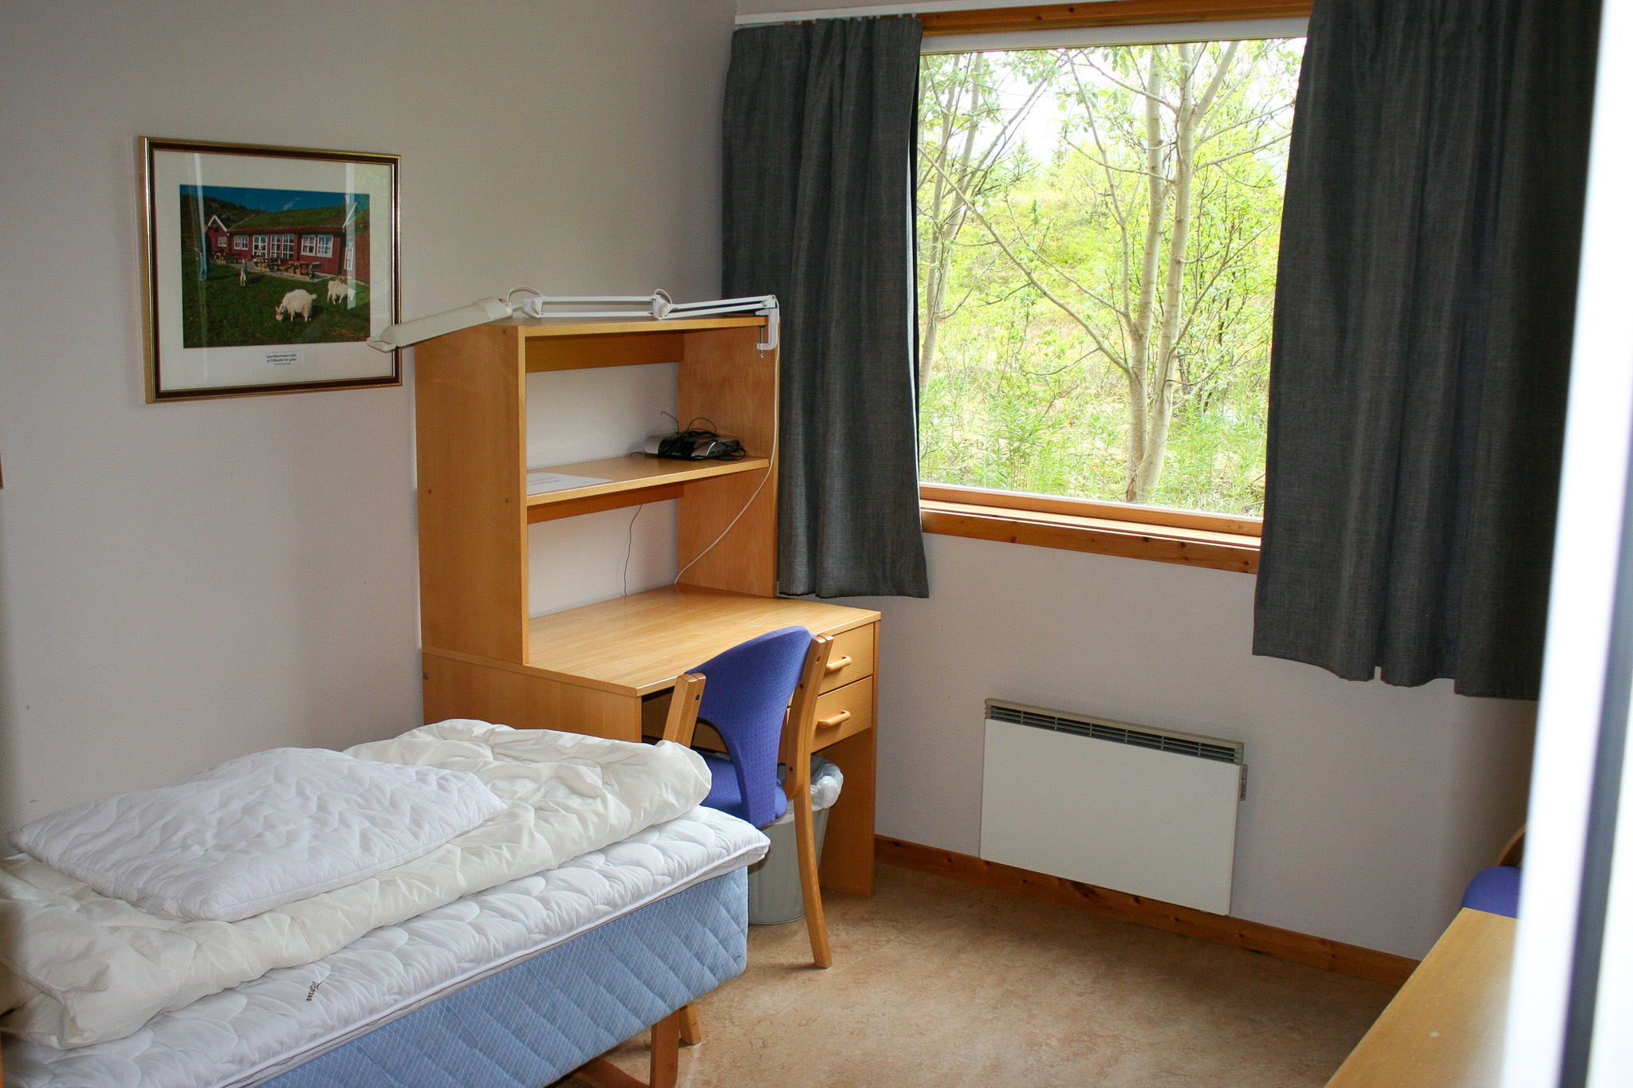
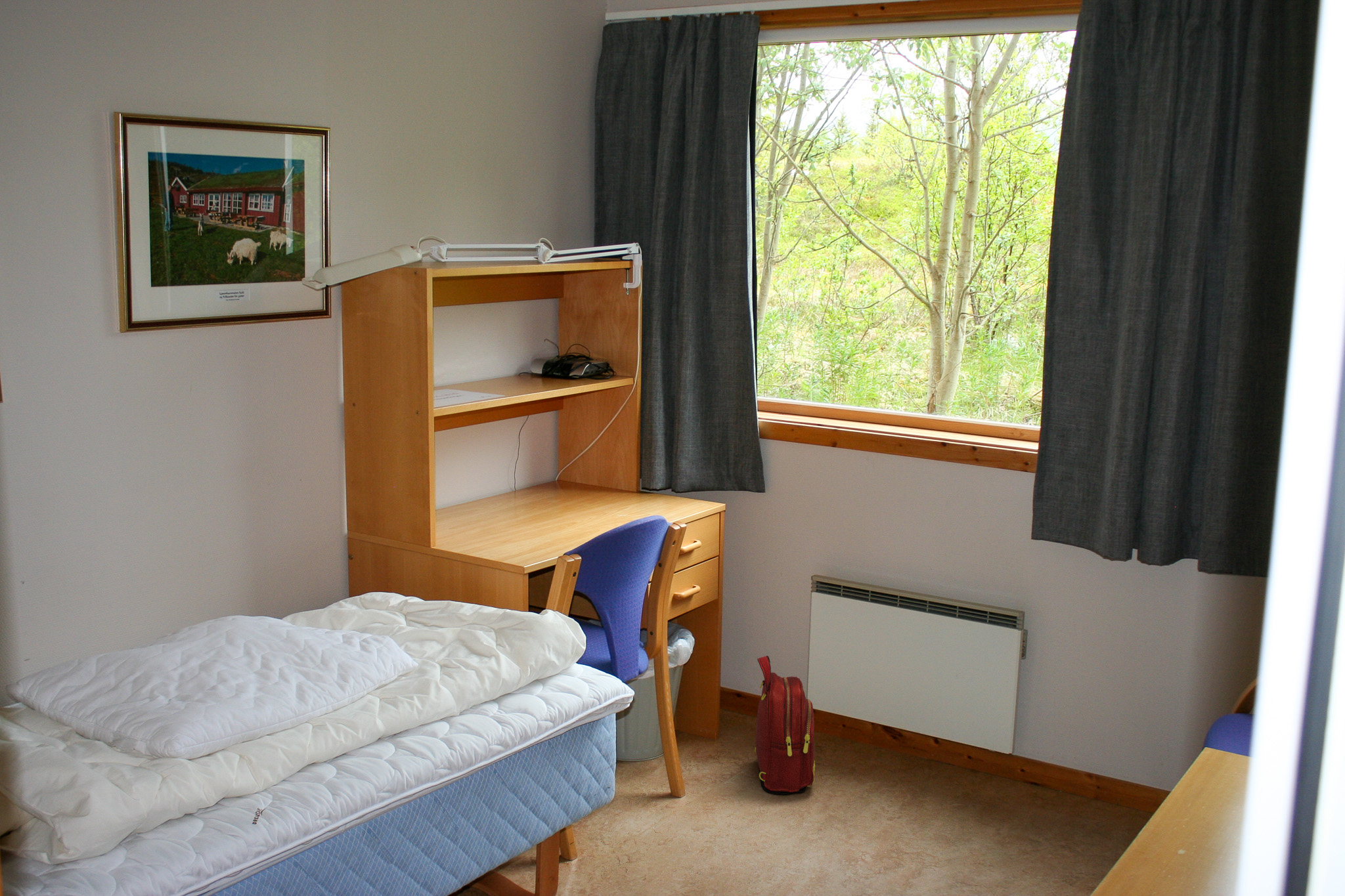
+ backpack [754,655,816,795]
